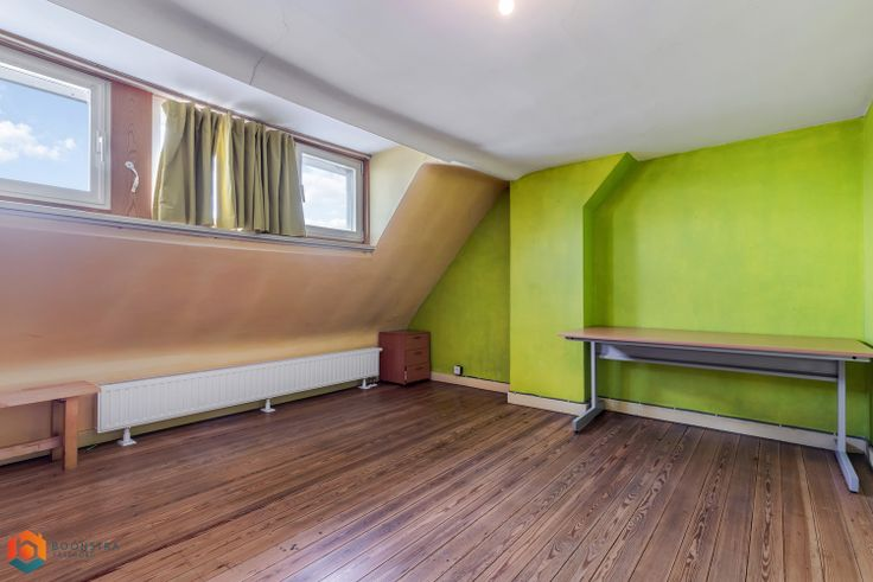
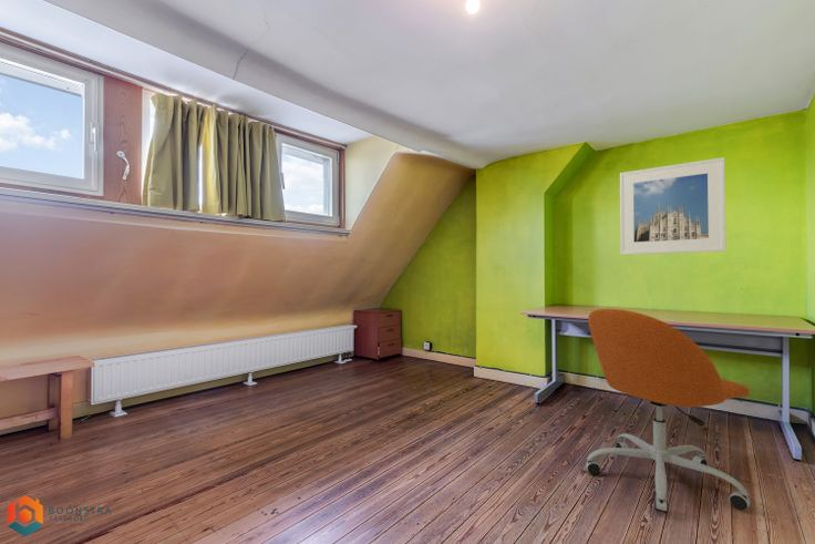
+ office chair [585,308,751,515]
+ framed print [619,156,726,256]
